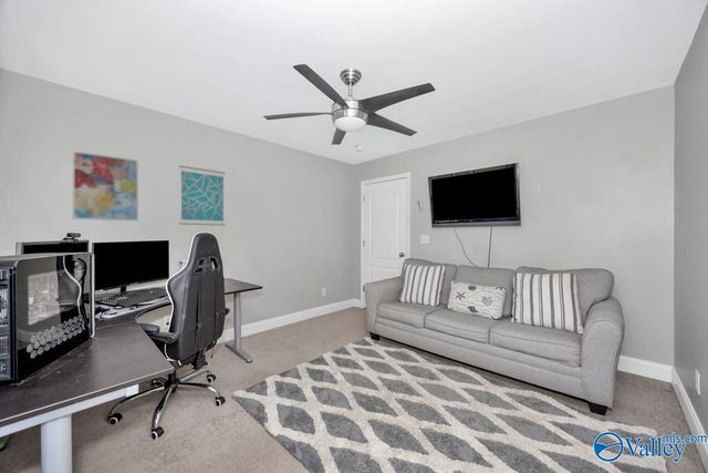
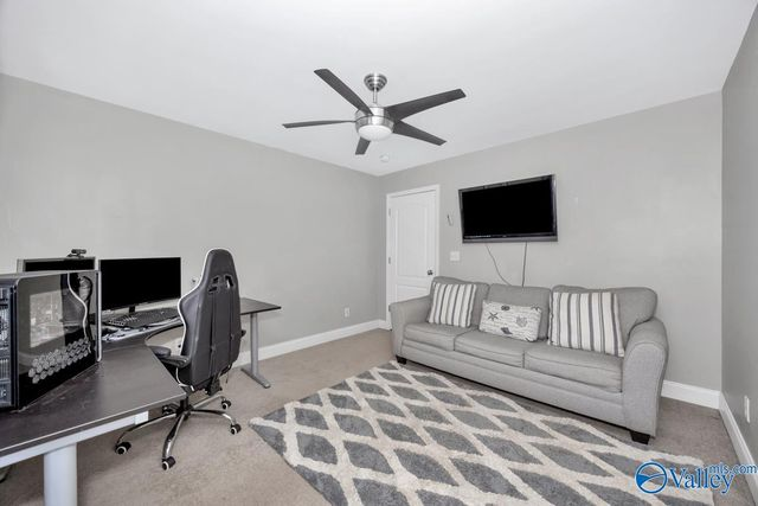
- wall art [178,164,227,227]
- wall art [71,150,139,223]
